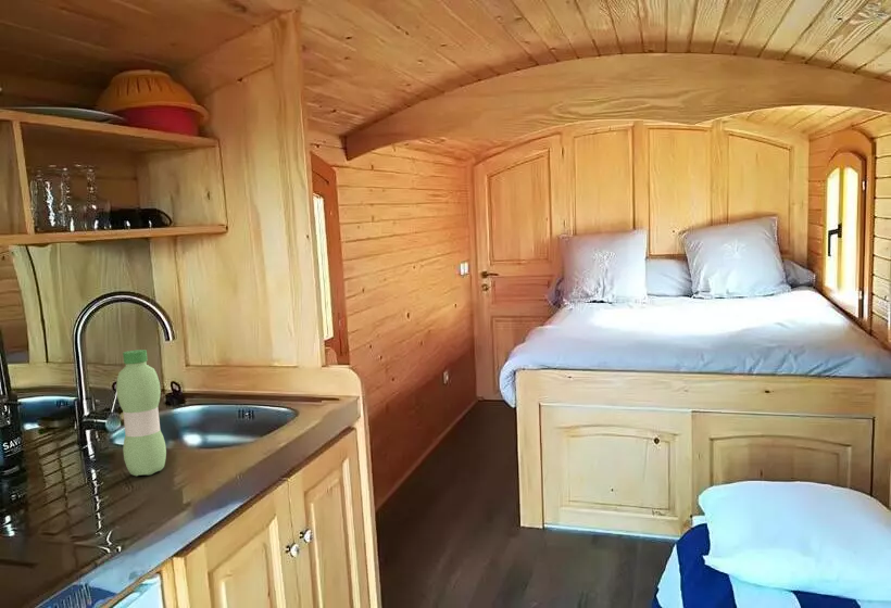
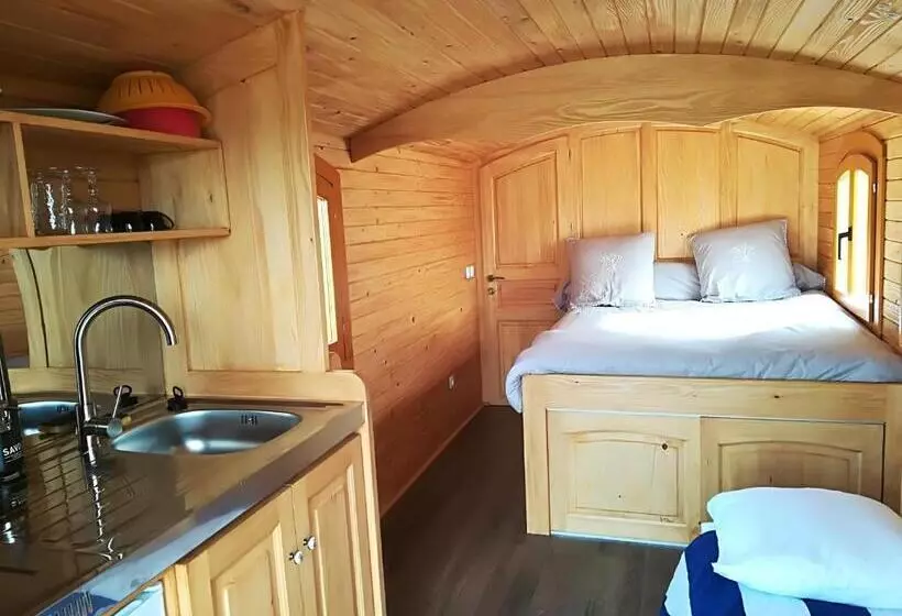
- water bottle [115,349,167,477]
